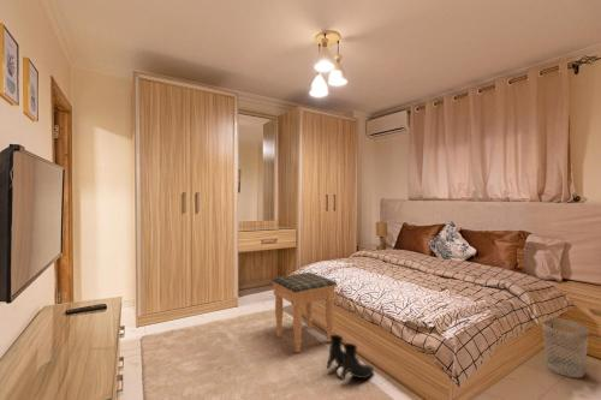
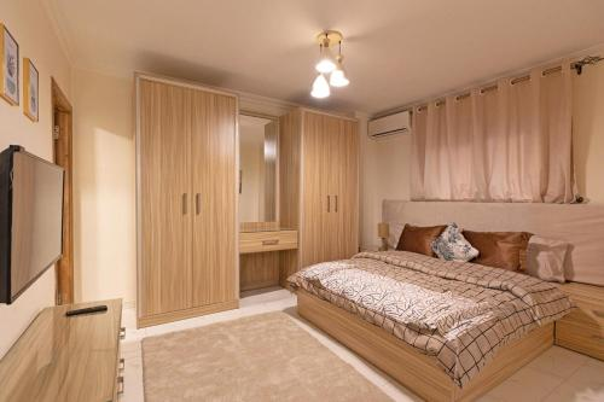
- wastebasket [541,318,590,378]
- footstool [270,271,338,353]
- boots [326,334,375,381]
